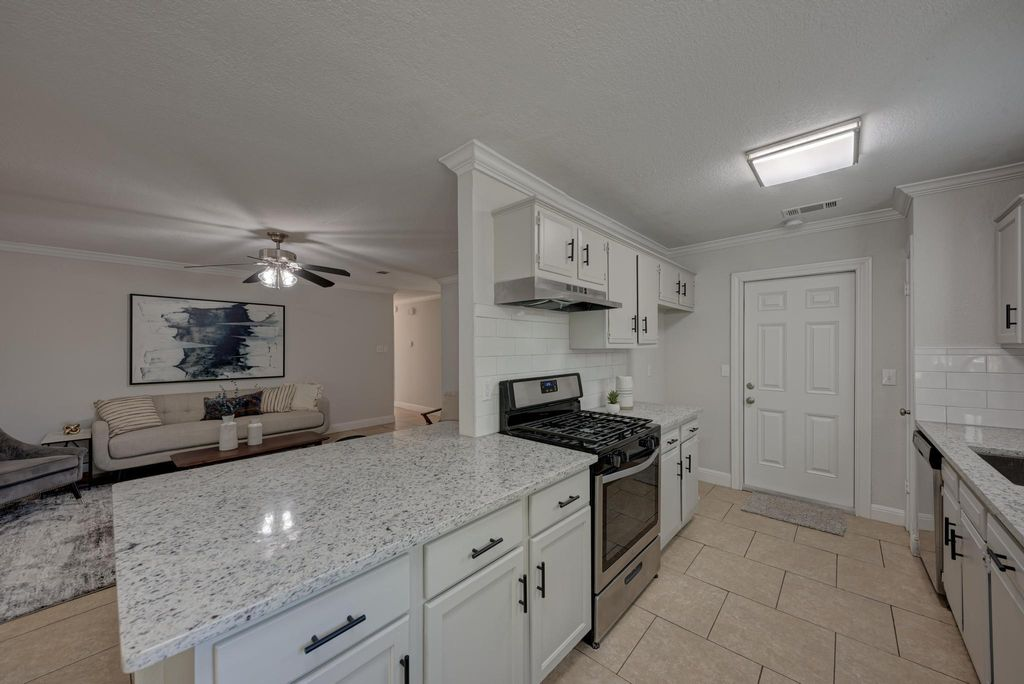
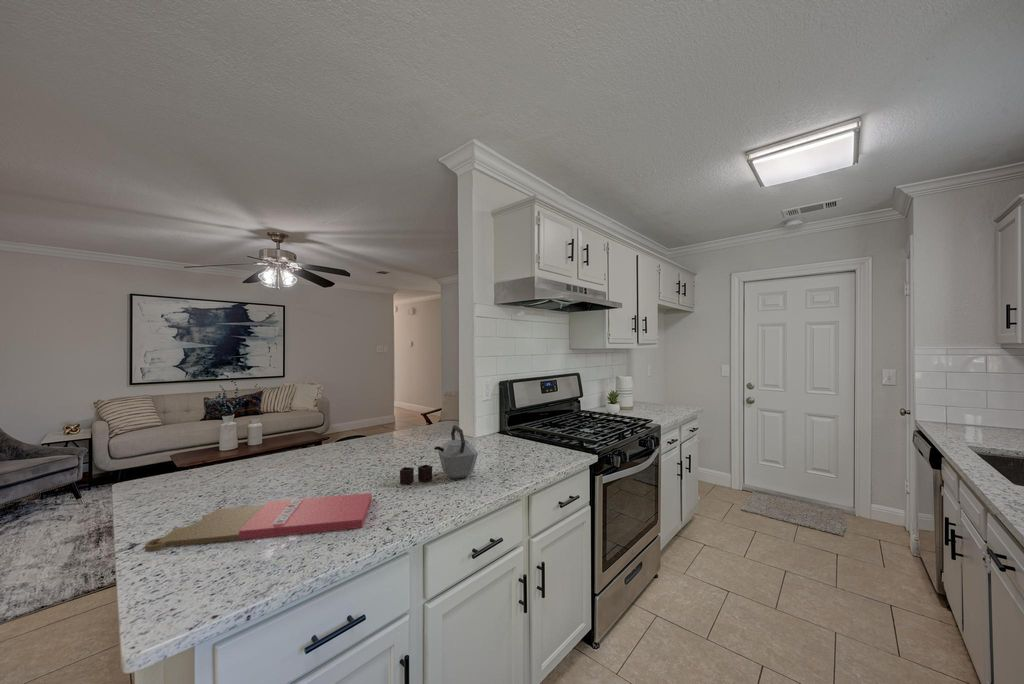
+ kettle [399,424,479,485]
+ cutting board [144,492,373,553]
